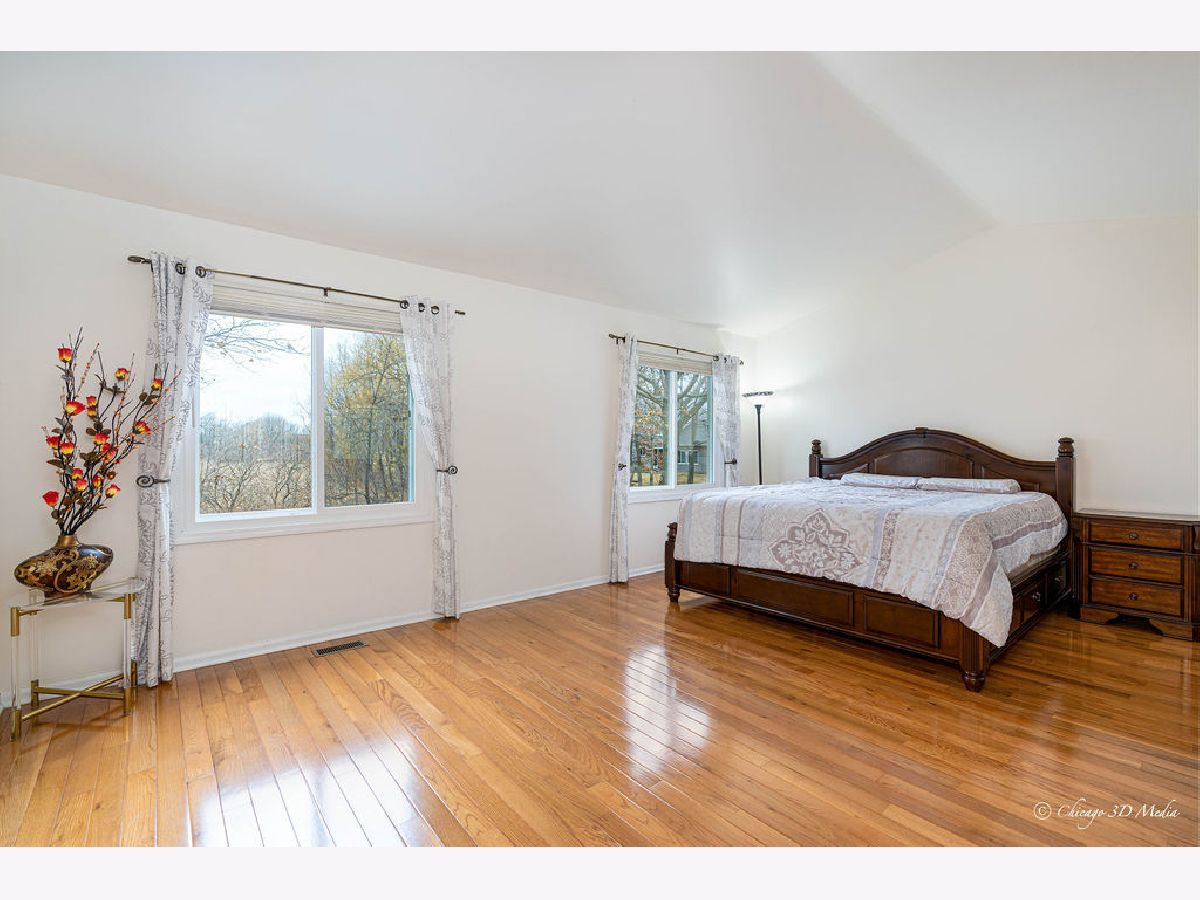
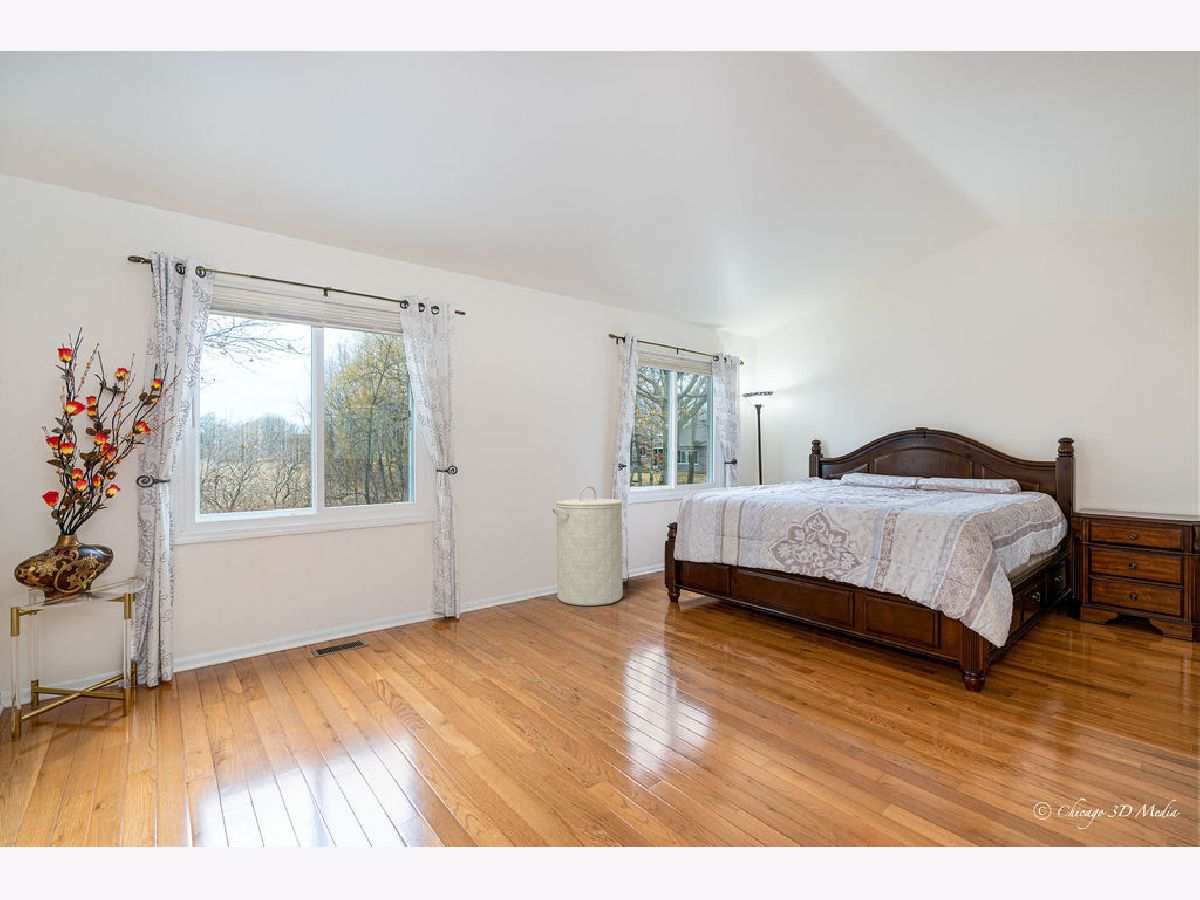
+ laundry hamper [552,485,624,607]
